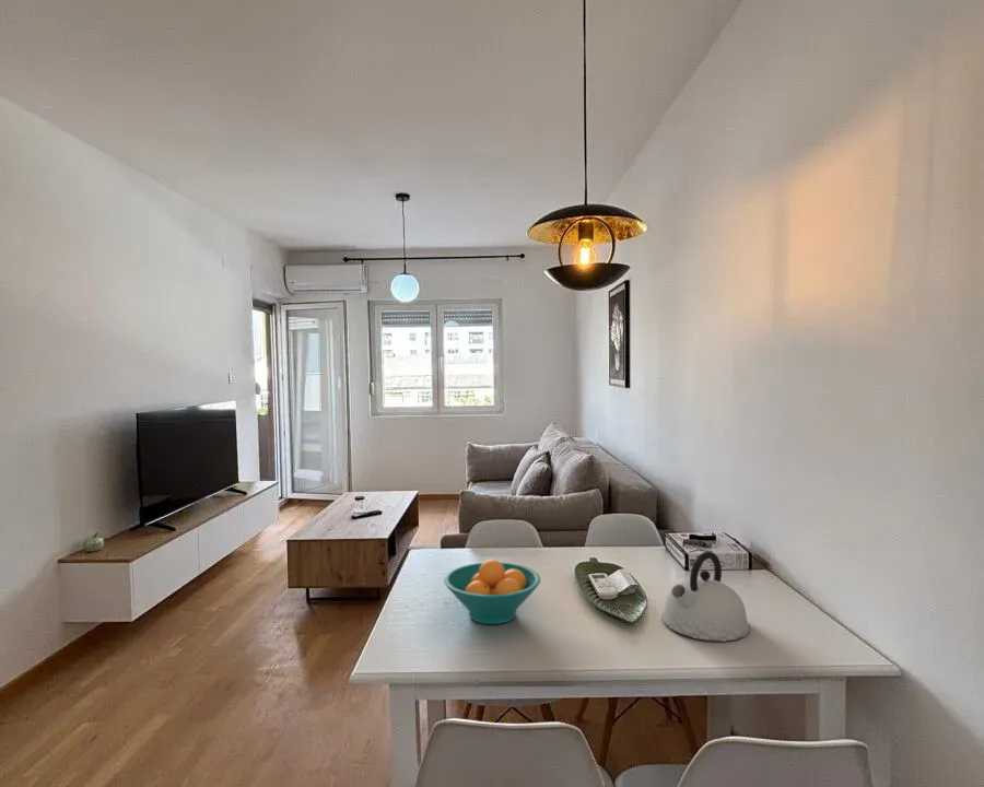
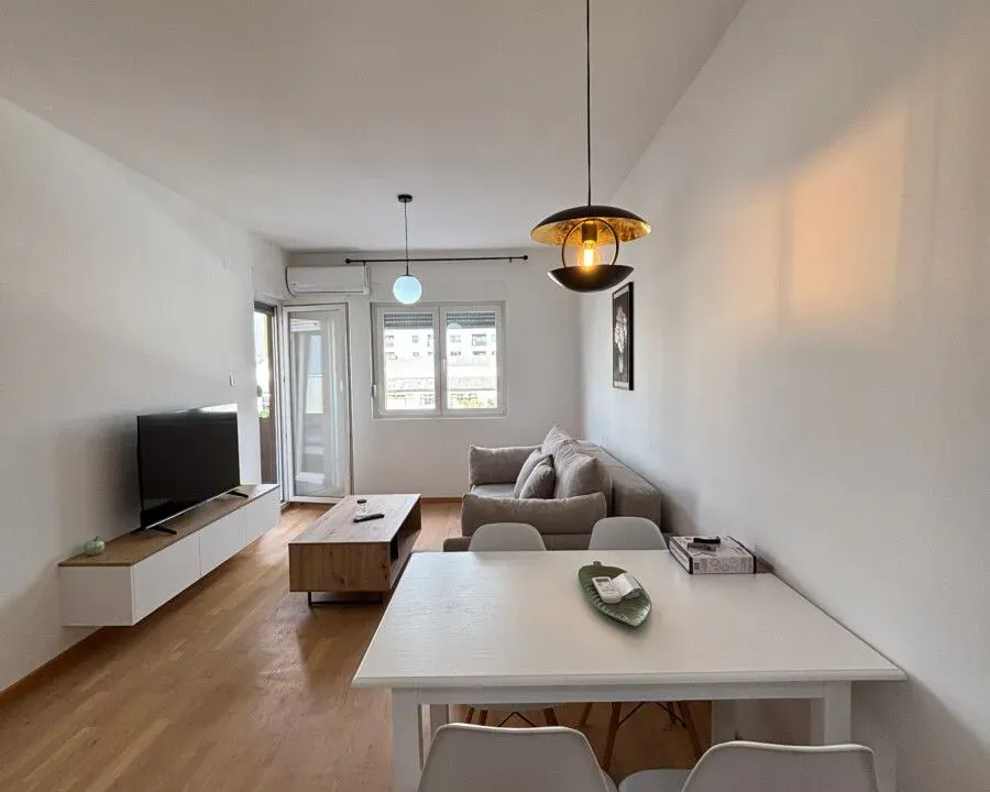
- kettle [661,551,750,643]
- fruit bowl [443,559,541,625]
